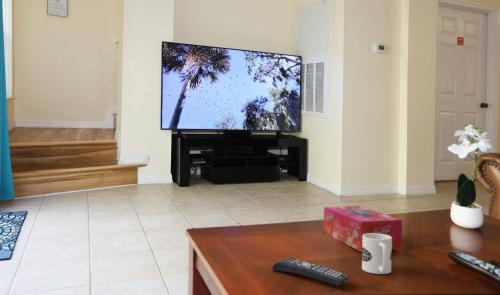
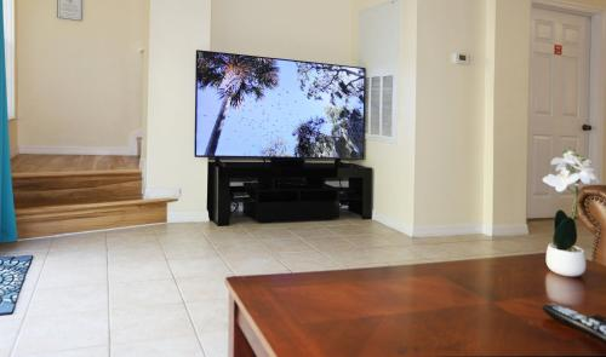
- remote control [271,256,351,286]
- tissue box [322,205,403,253]
- mug [361,233,393,275]
